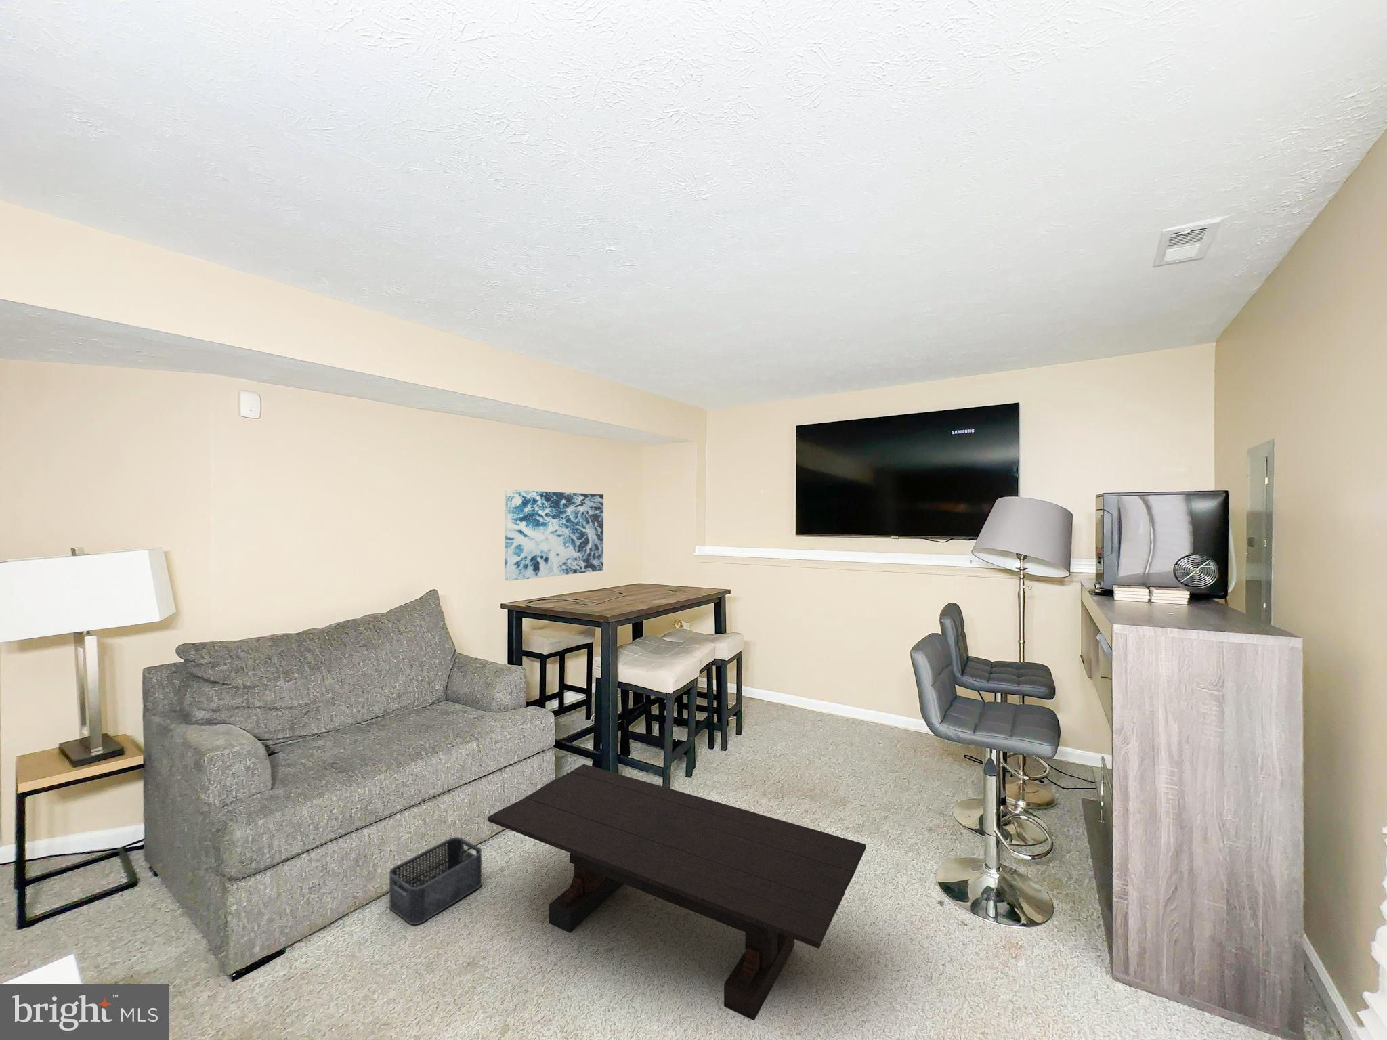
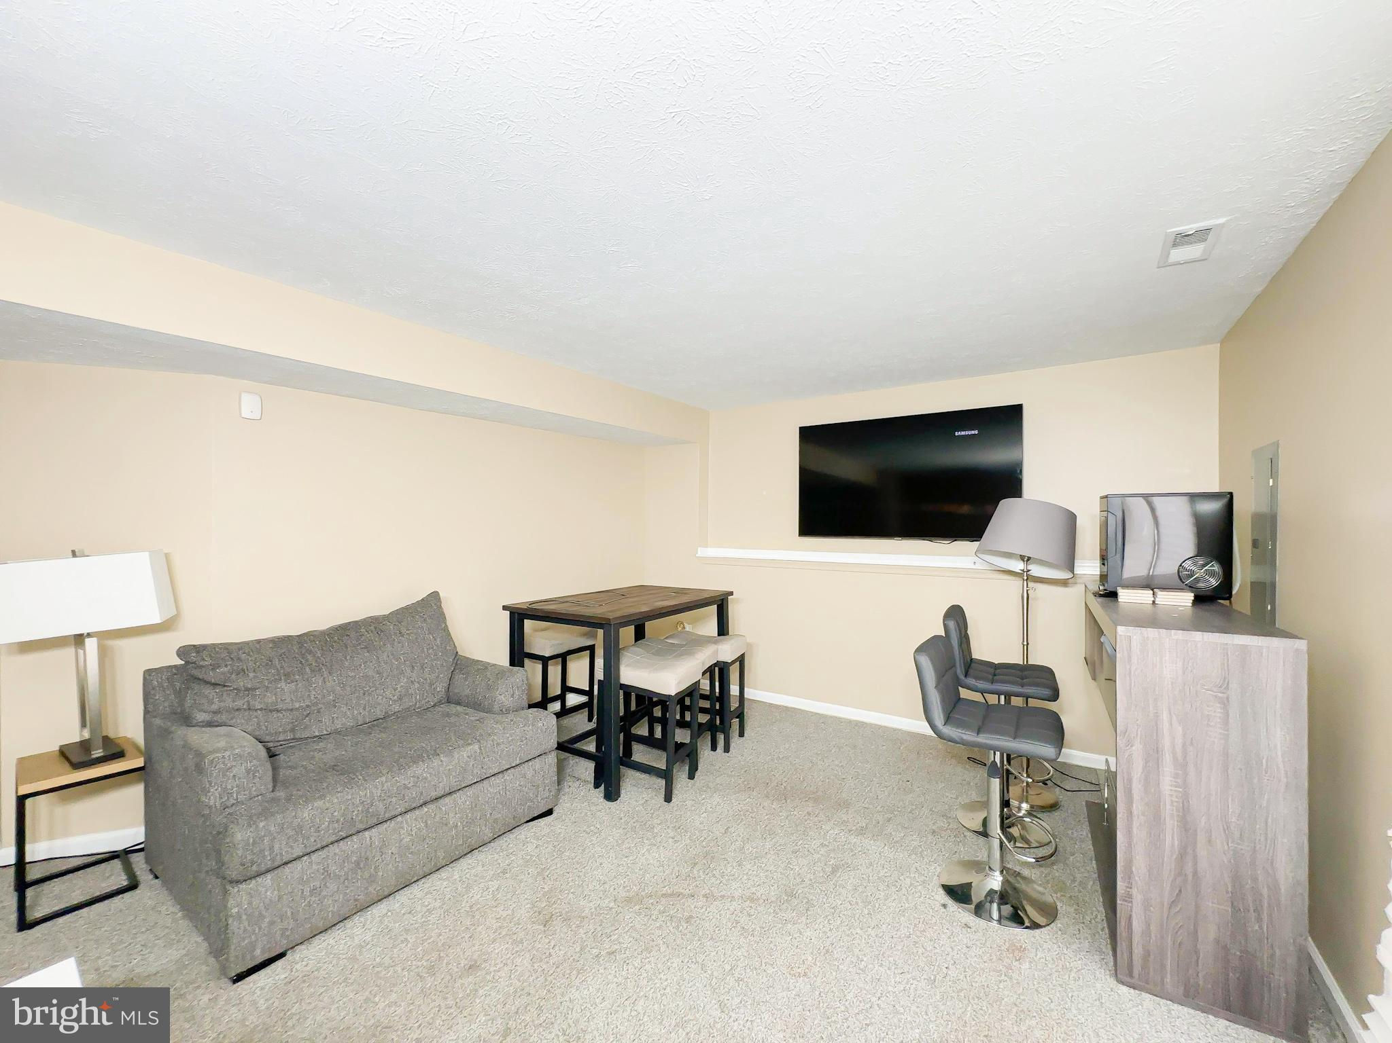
- wall art [503,488,604,581]
- coffee table [487,764,866,1021]
- storage bin [389,836,483,925]
